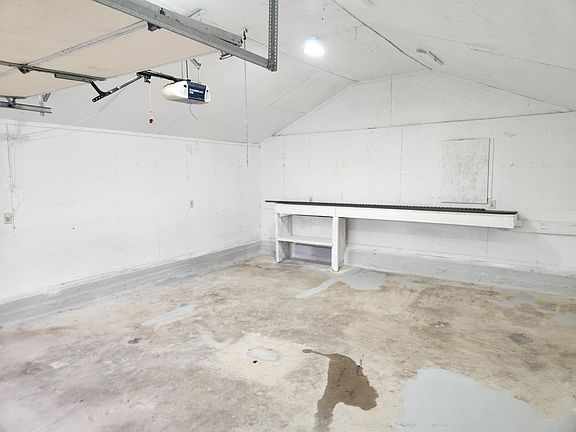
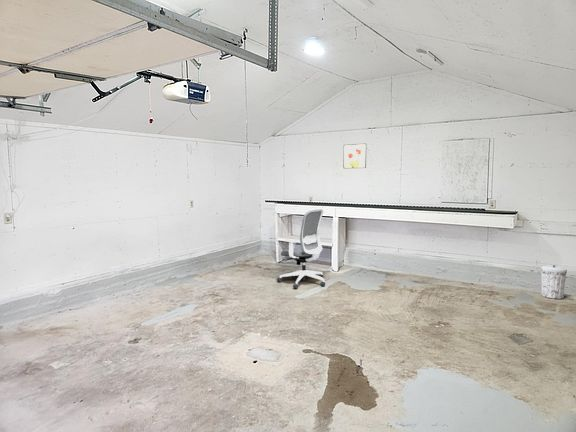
+ trash can [540,264,568,300]
+ office chair [276,208,326,290]
+ wall art [343,143,367,169]
